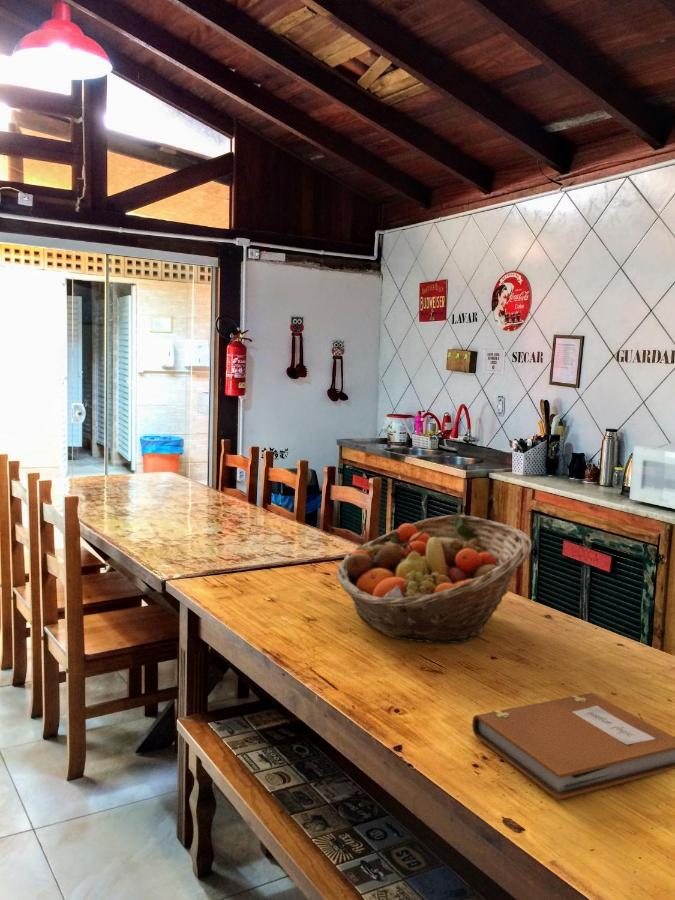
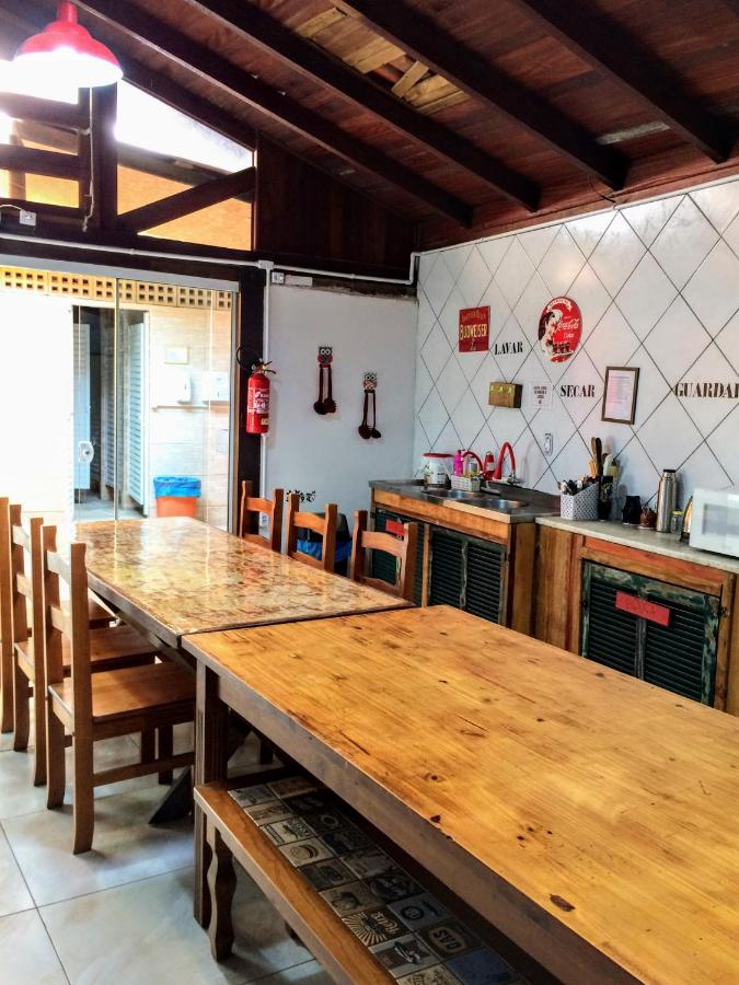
- fruit basket [335,514,532,645]
- notebook [471,692,675,800]
